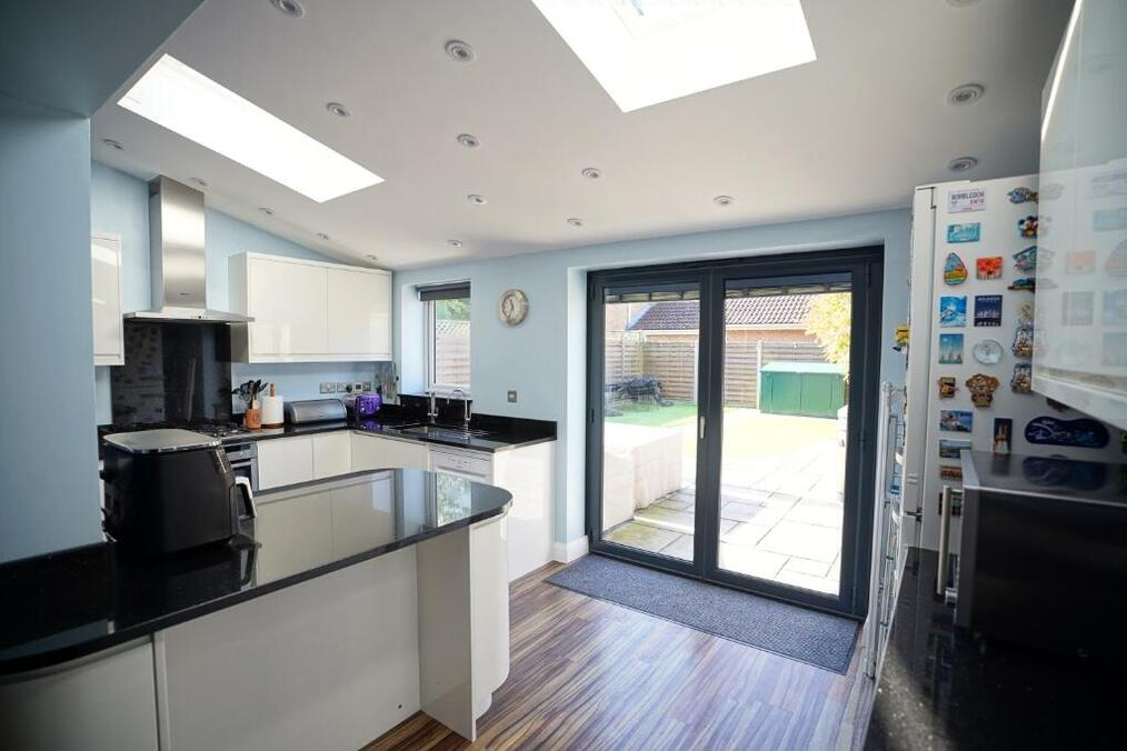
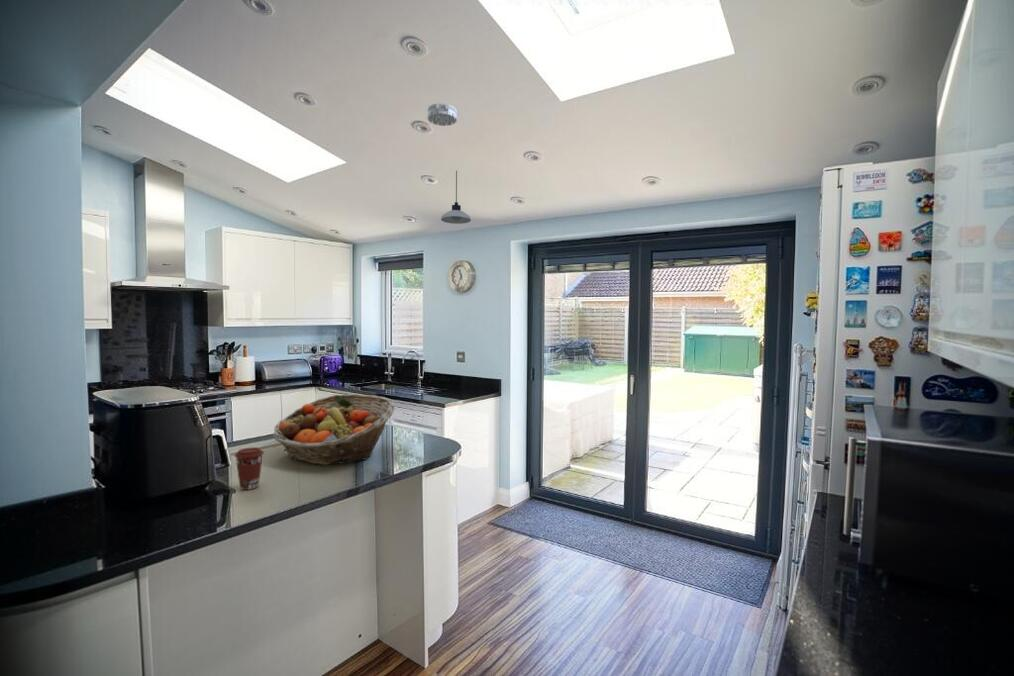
+ coffee cup [234,446,265,491]
+ fruit basket [272,393,396,466]
+ pendant light [440,170,472,225]
+ smoke detector [427,102,458,127]
